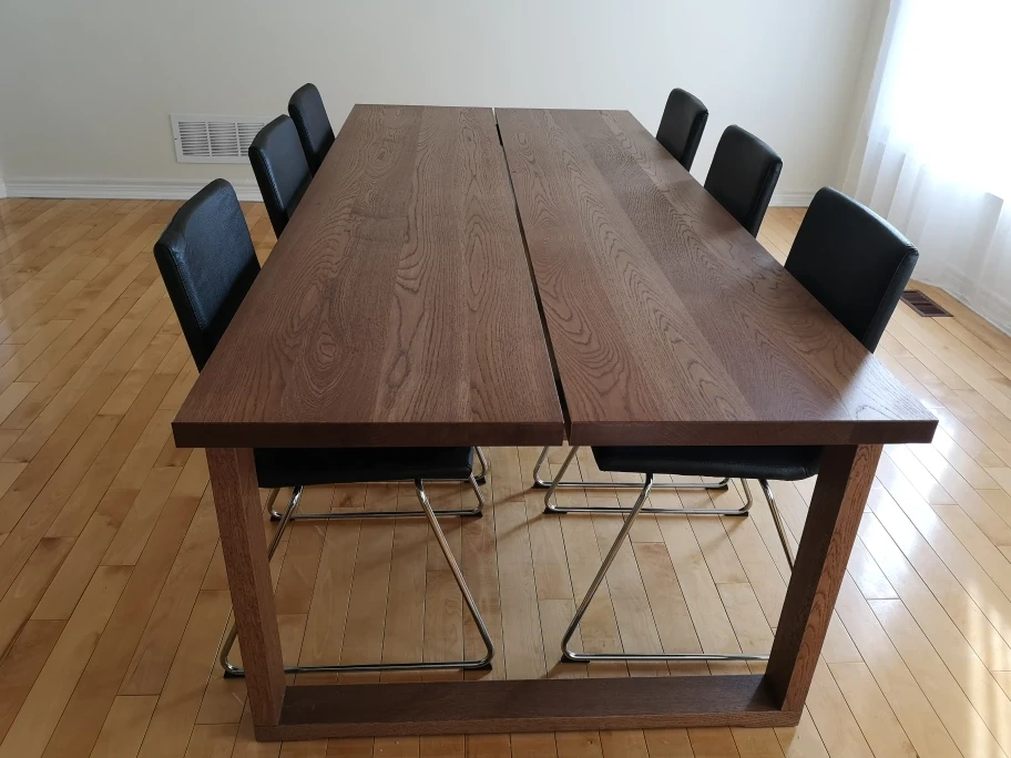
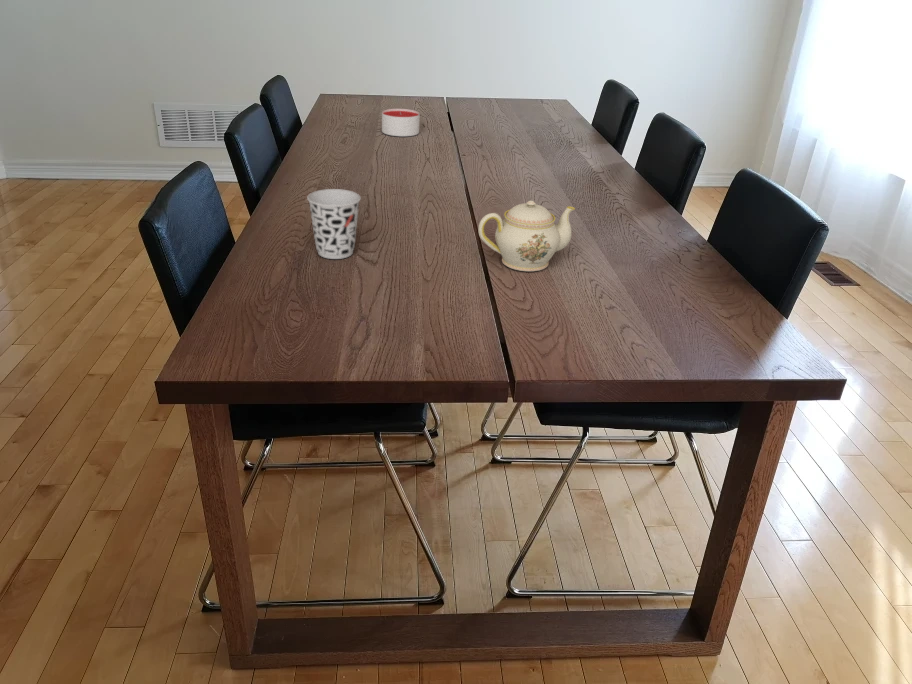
+ teapot [477,200,576,272]
+ candle [381,108,421,137]
+ cup [306,188,362,260]
